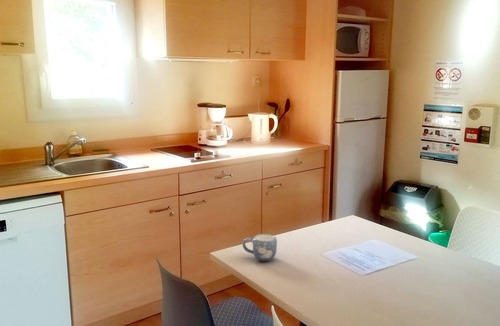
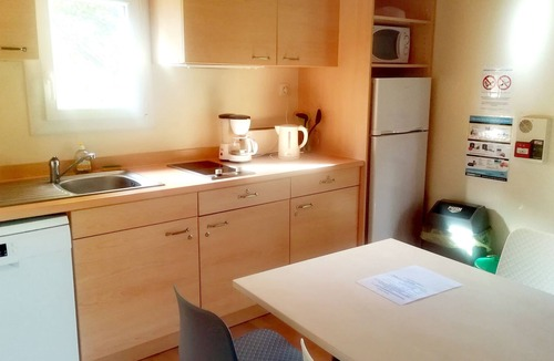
- mug [241,233,278,262]
